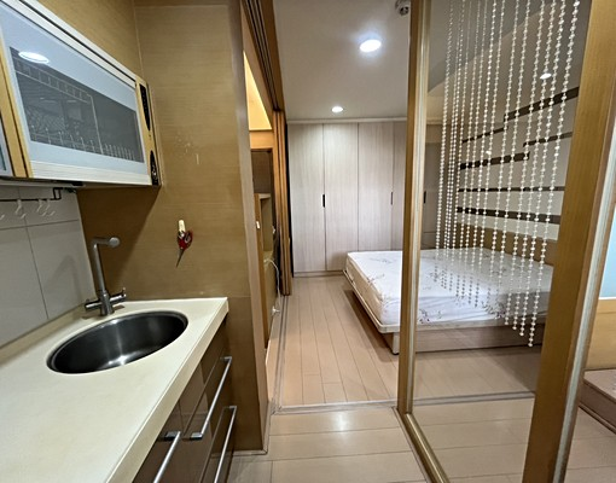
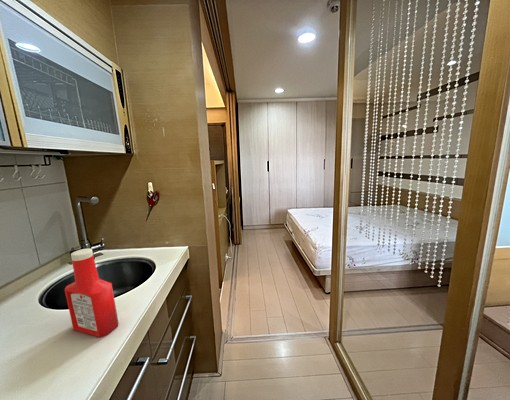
+ soap bottle [64,247,119,338]
